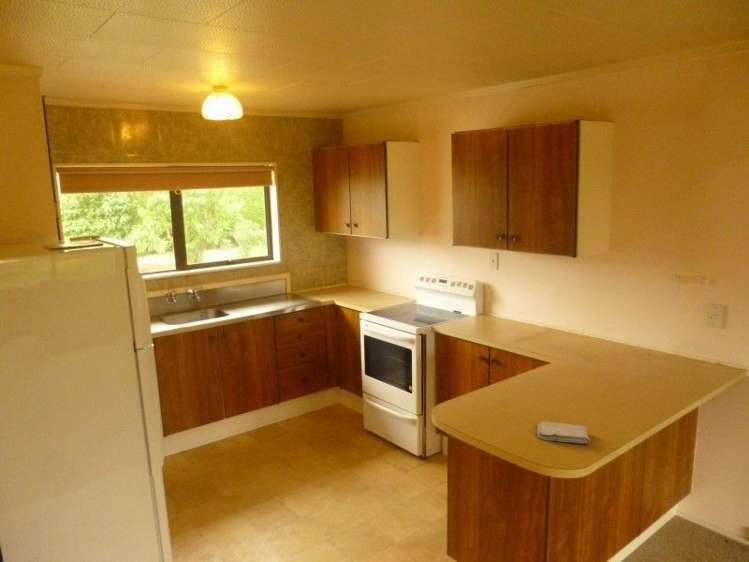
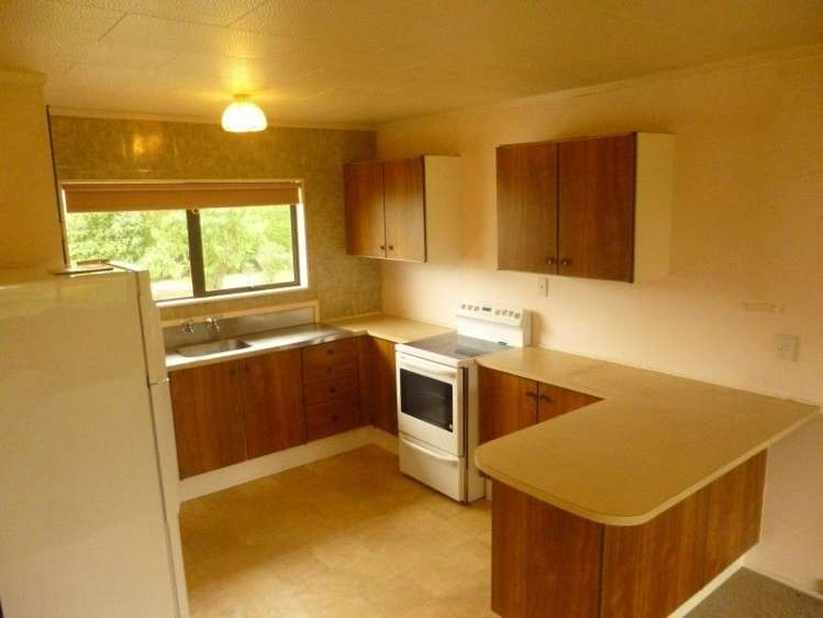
- washcloth [536,421,590,444]
